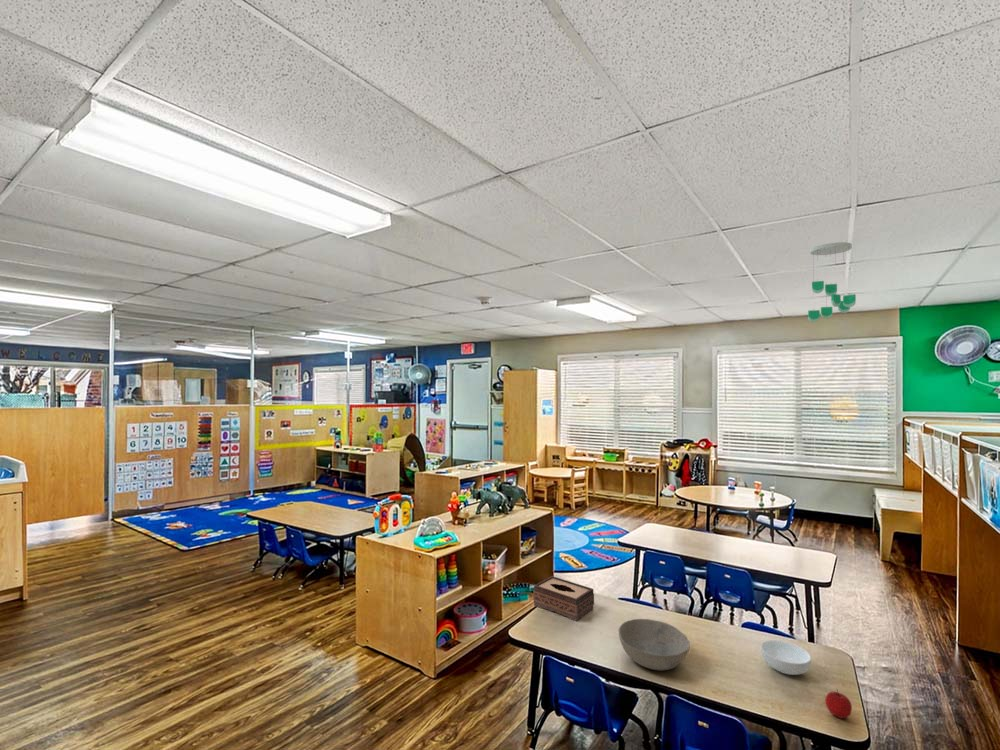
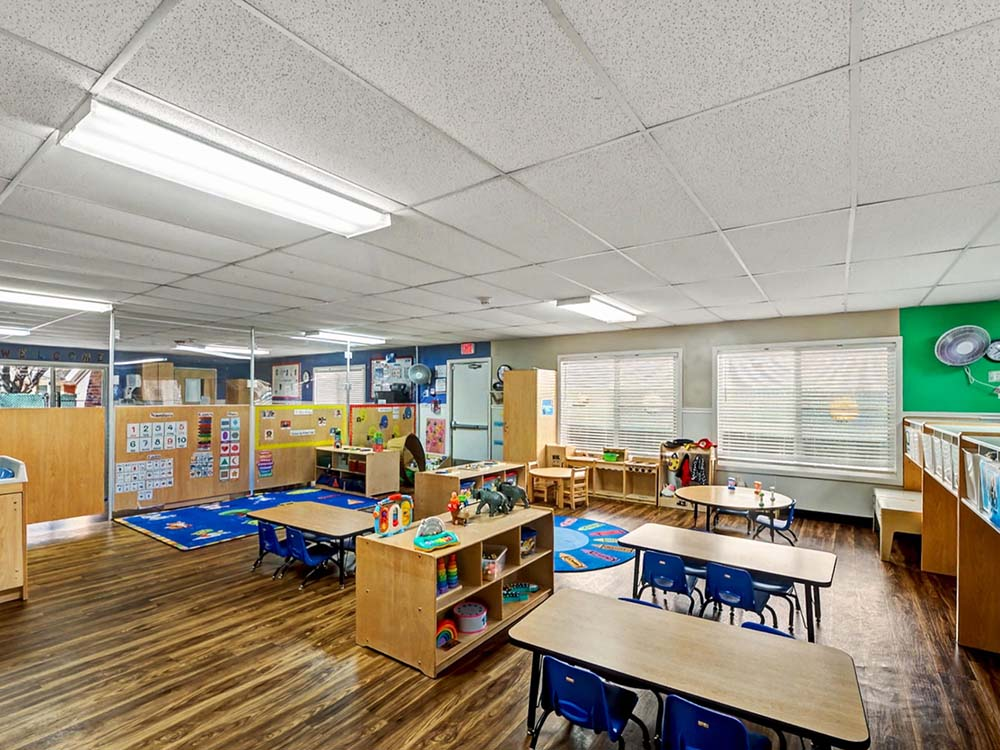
- apple [824,689,853,719]
- tissue box [532,575,595,622]
- bowl [618,618,691,672]
- cereal bowl [760,639,812,676]
- ceiling mobile [807,241,857,323]
